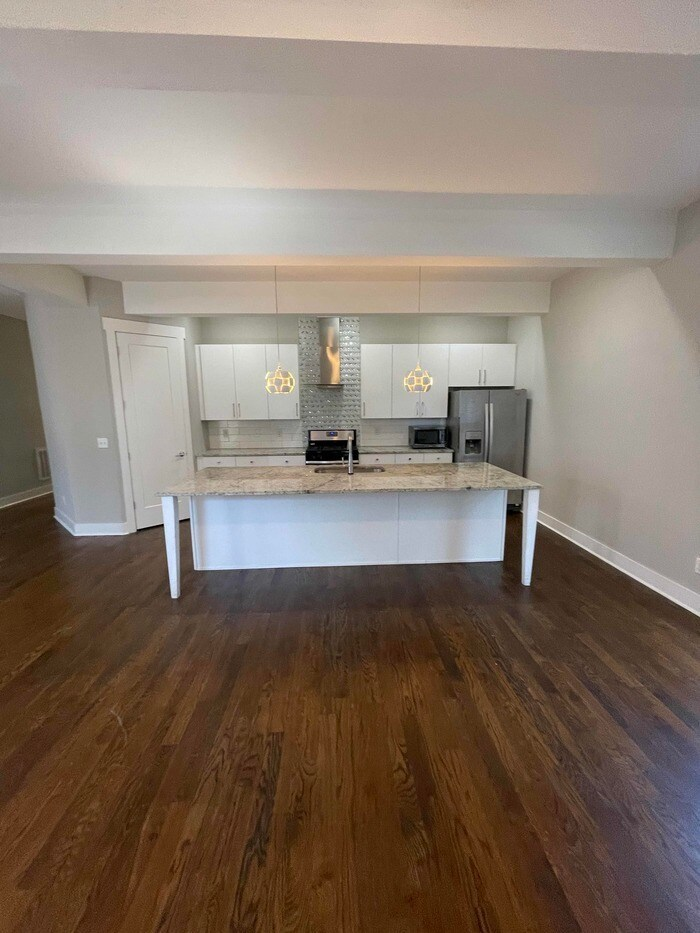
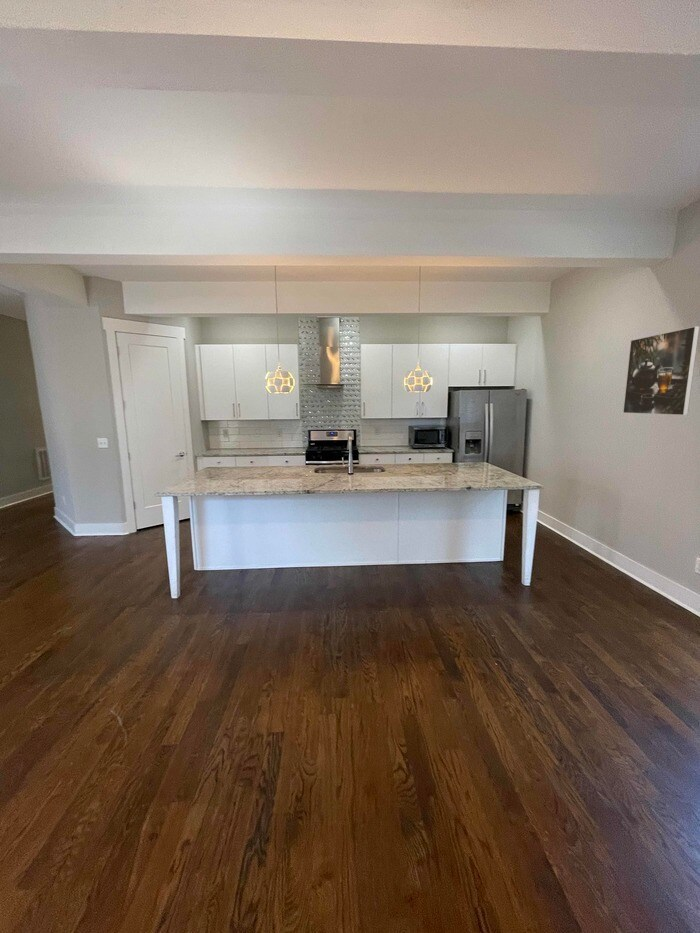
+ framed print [622,325,700,416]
